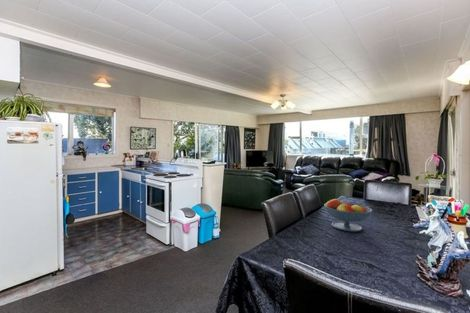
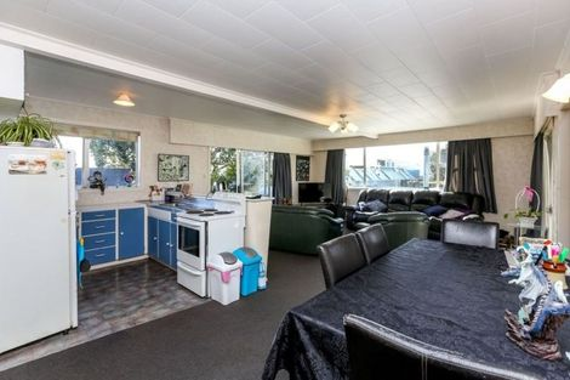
- fruit bowl [323,198,374,233]
